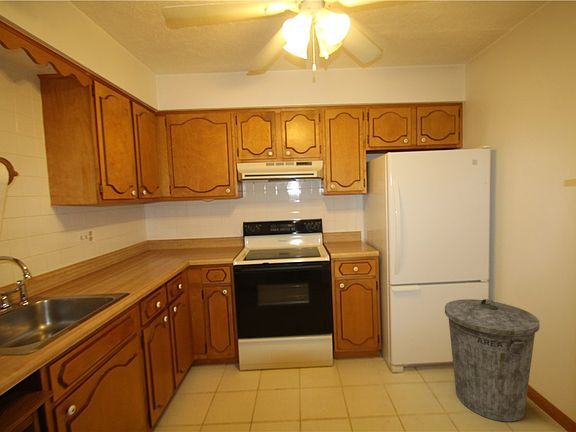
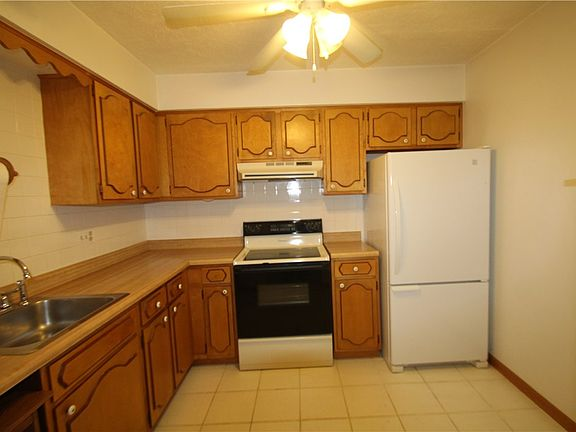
- trash can [444,298,540,422]
